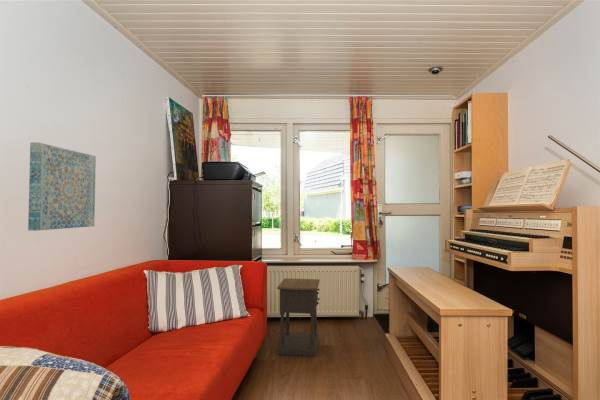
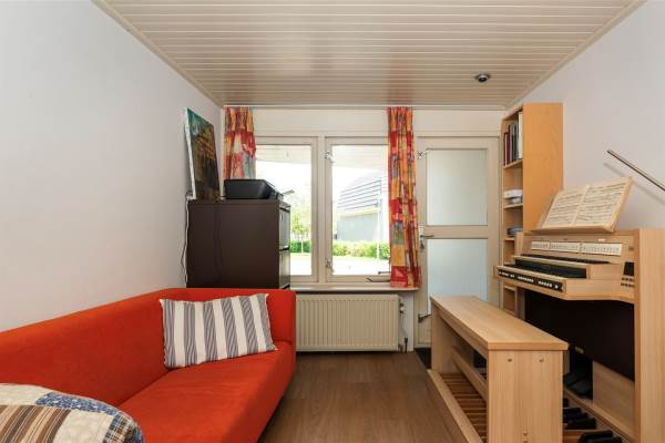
- nightstand [276,277,321,357]
- wall art [27,141,97,232]
